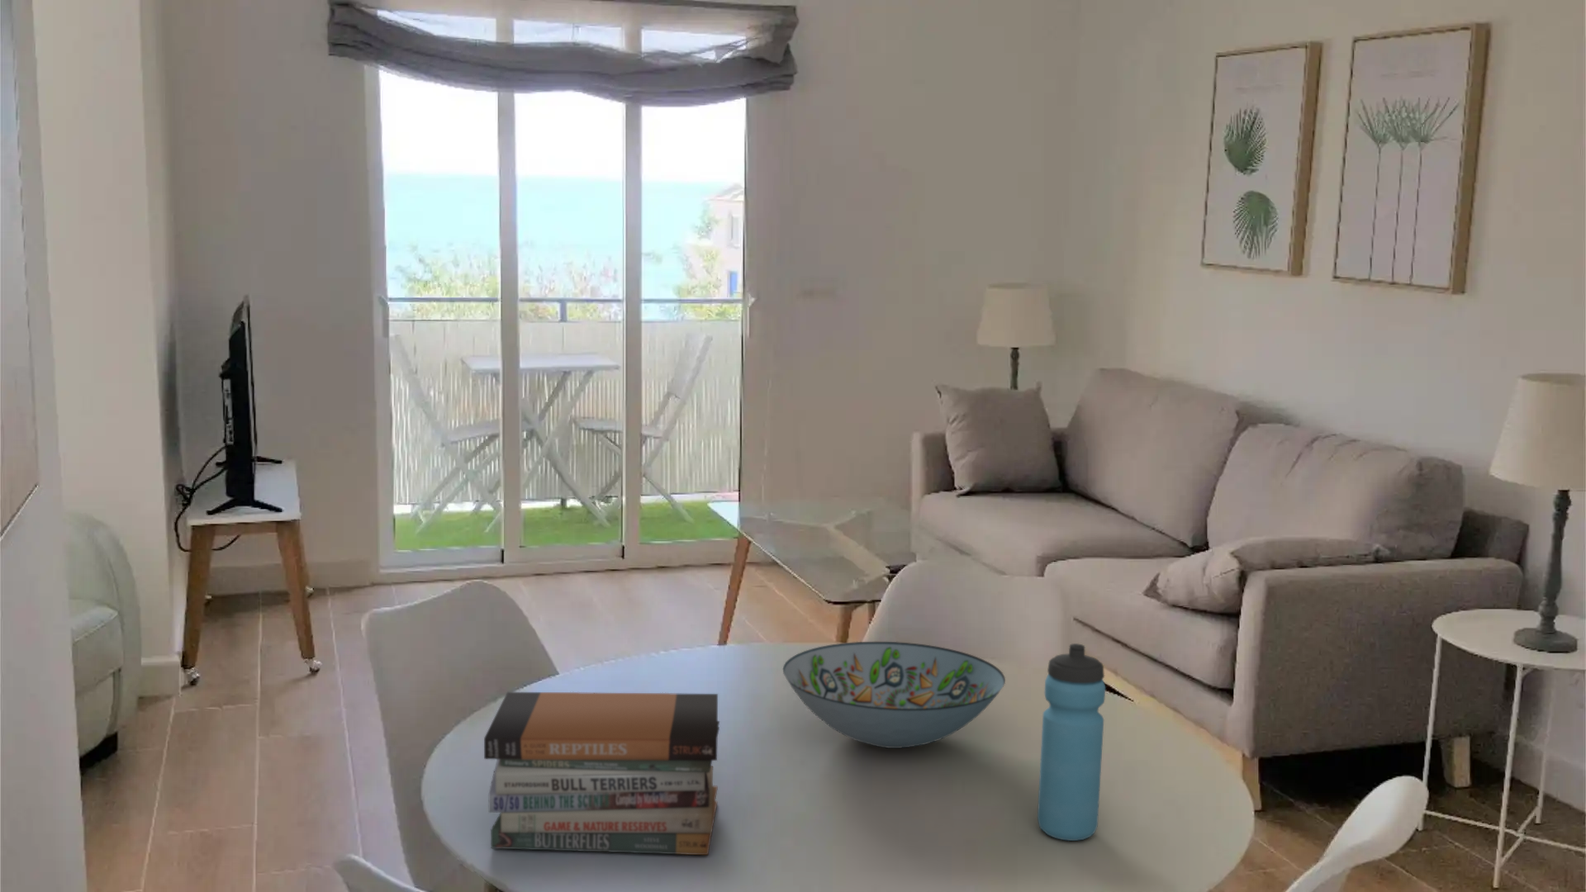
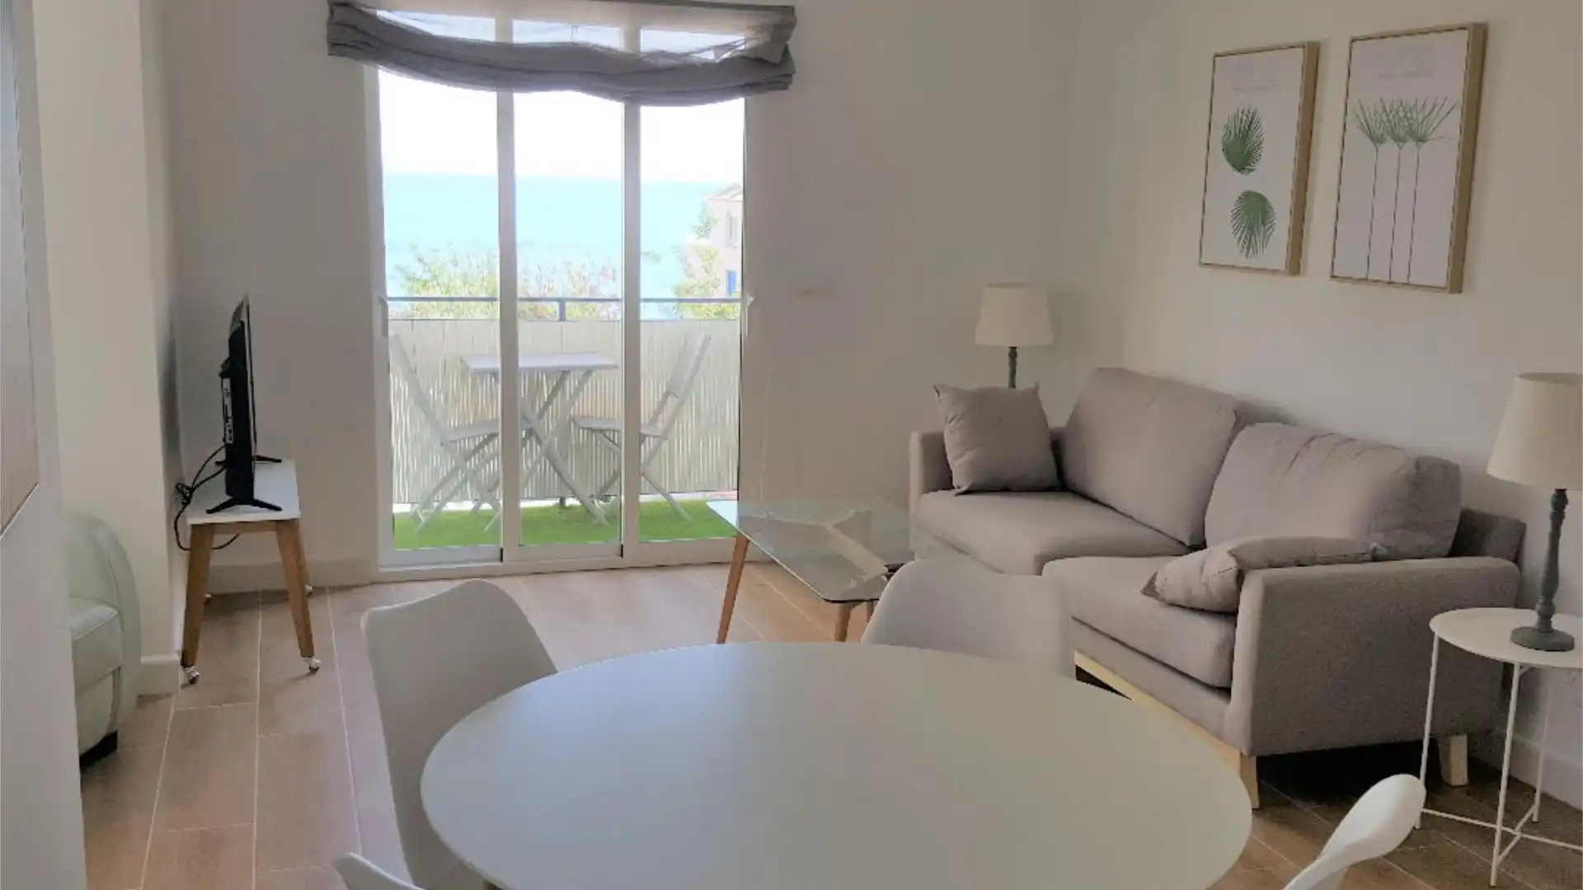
- book stack [484,692,720,856]
- decorative bowl [782,640,1006,749]
- water bottle [1037,643,1106,842]
